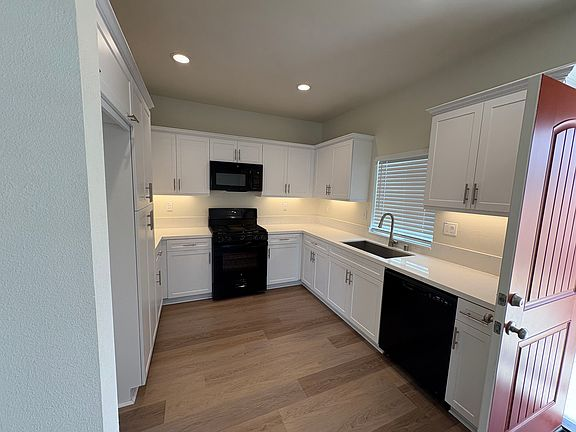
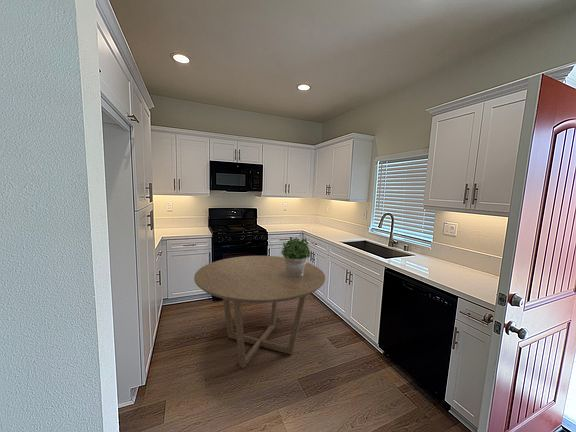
+ potted plant [280,236,312,276]
+ dining table [193,255,326,369]
